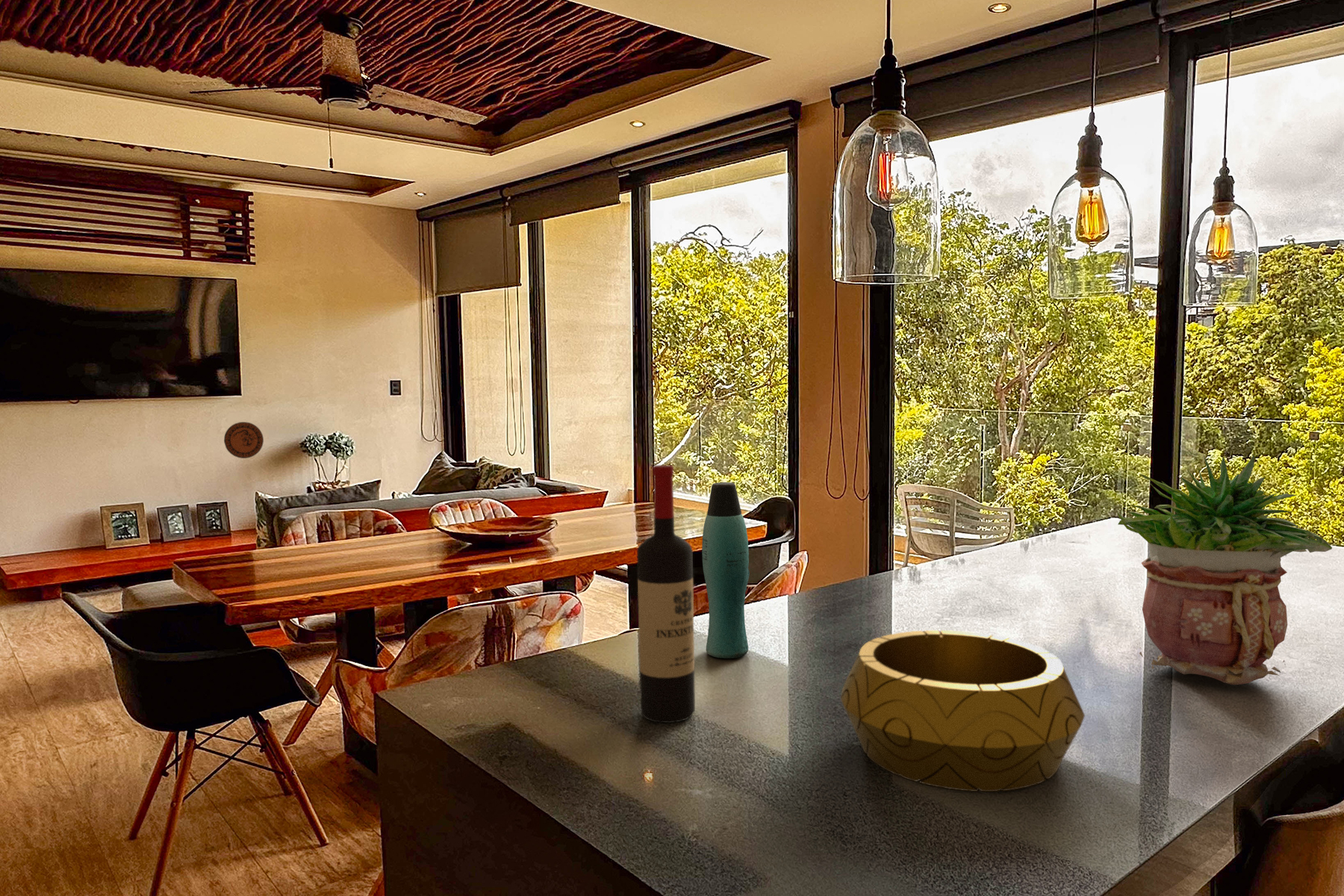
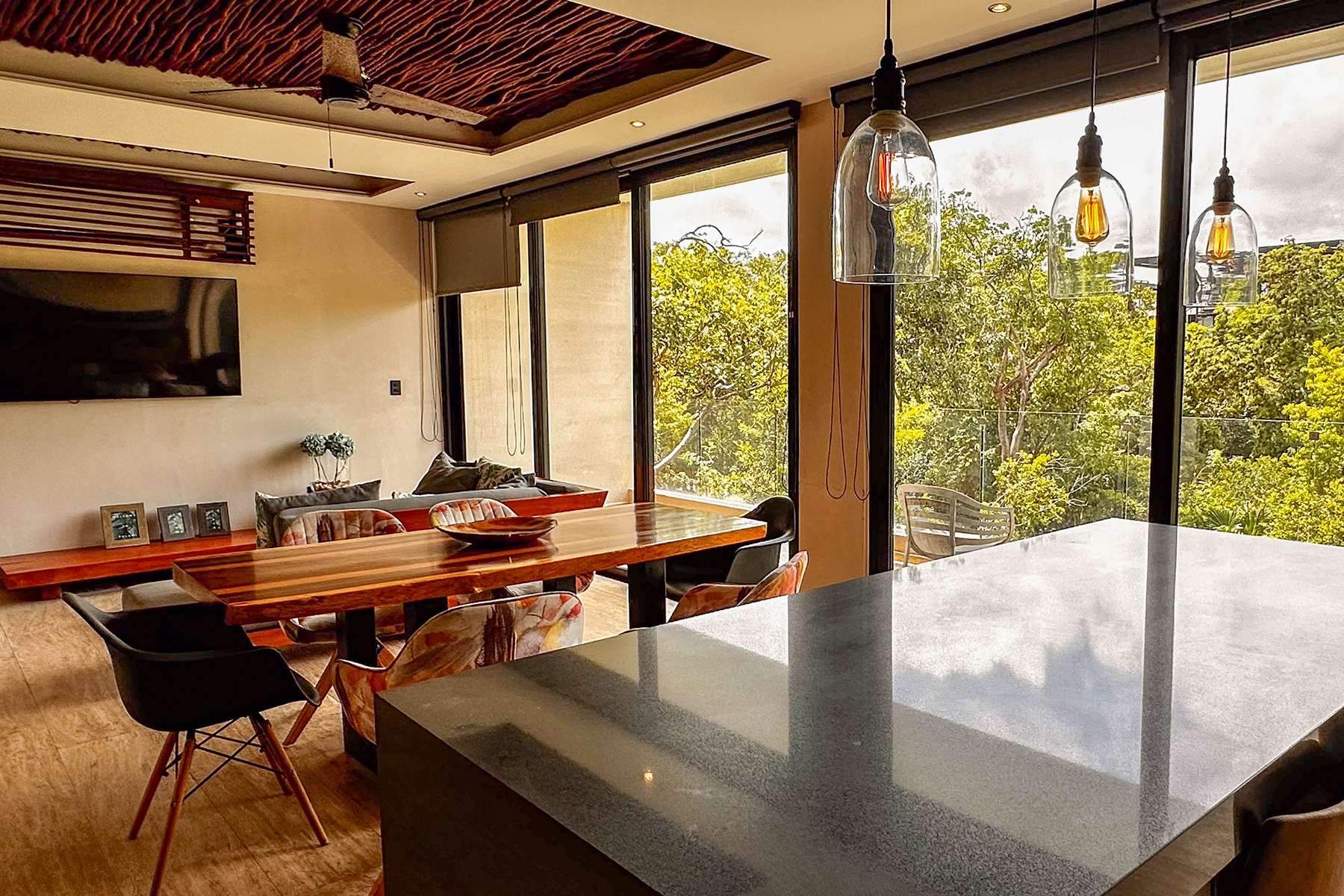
- wine bottle [636,464,696,724]
- decorative bowl [840,629,1086,792]
- bottle [701,482,750,659]
- potted plant [1116,453,1333,685]
- decorative plate [223,421,264,459]
